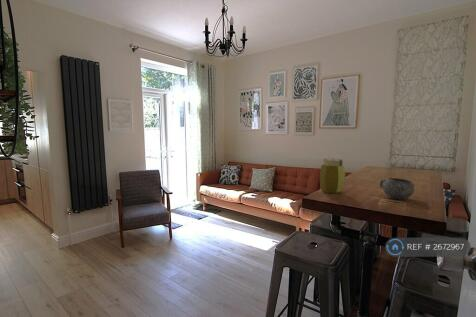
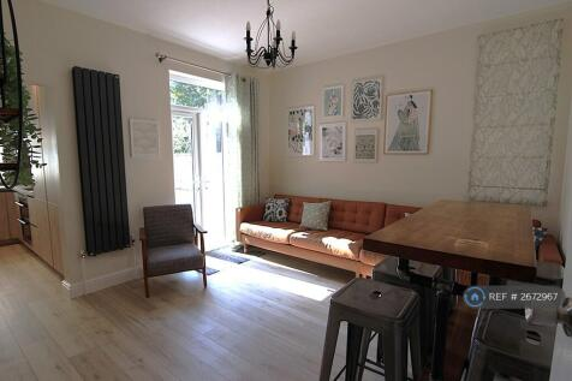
- jar [319,158,346,194]
- decorative bowl [379,177,415,200]
